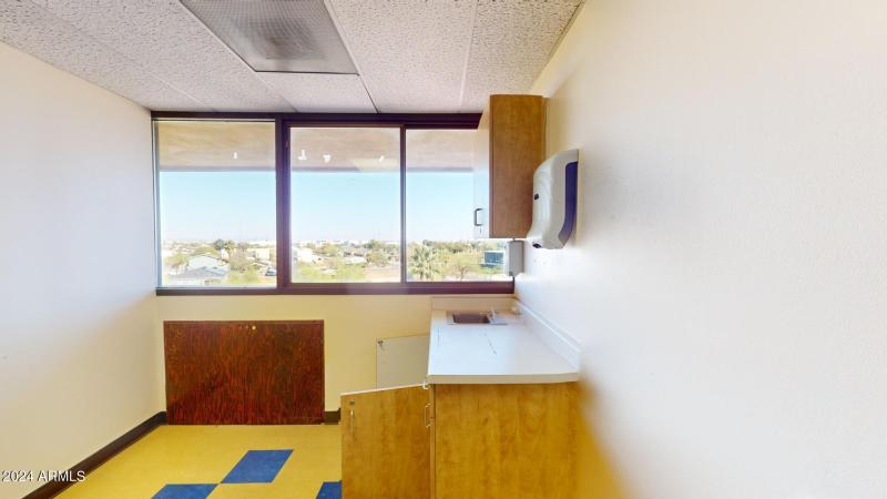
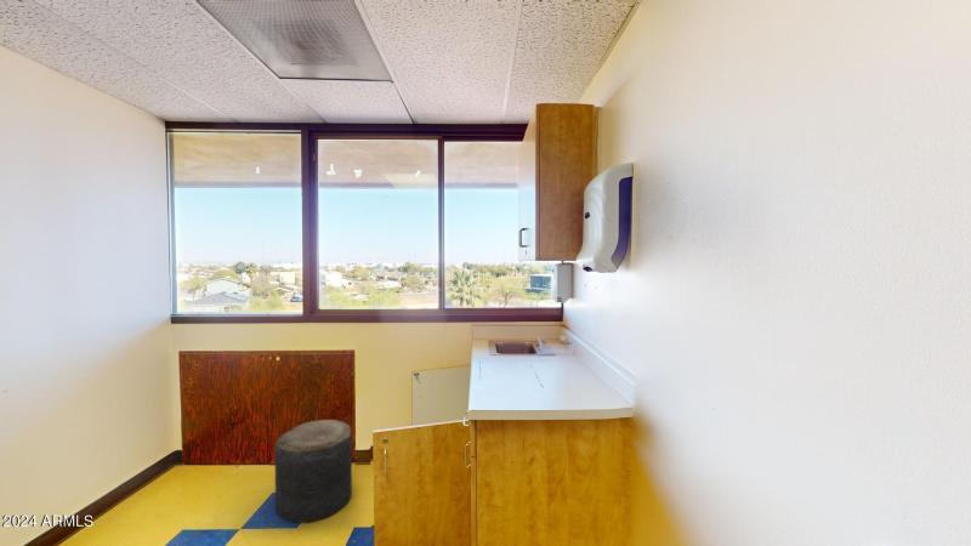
+ stool [273,419,353,524]
